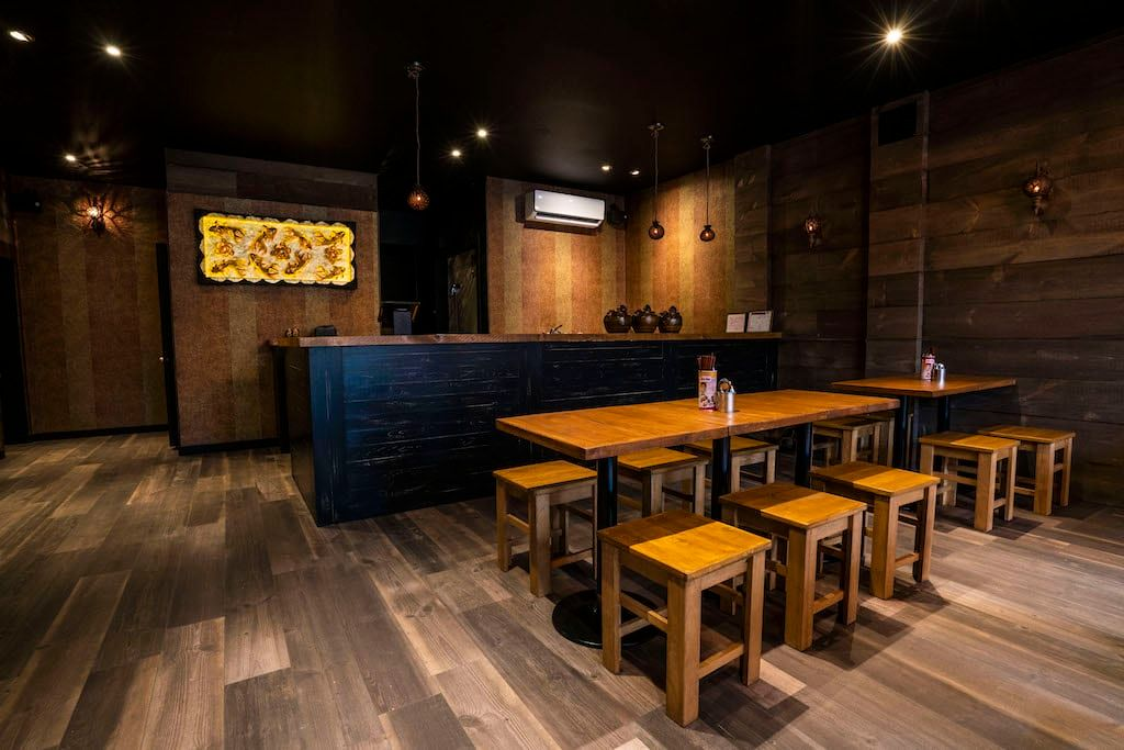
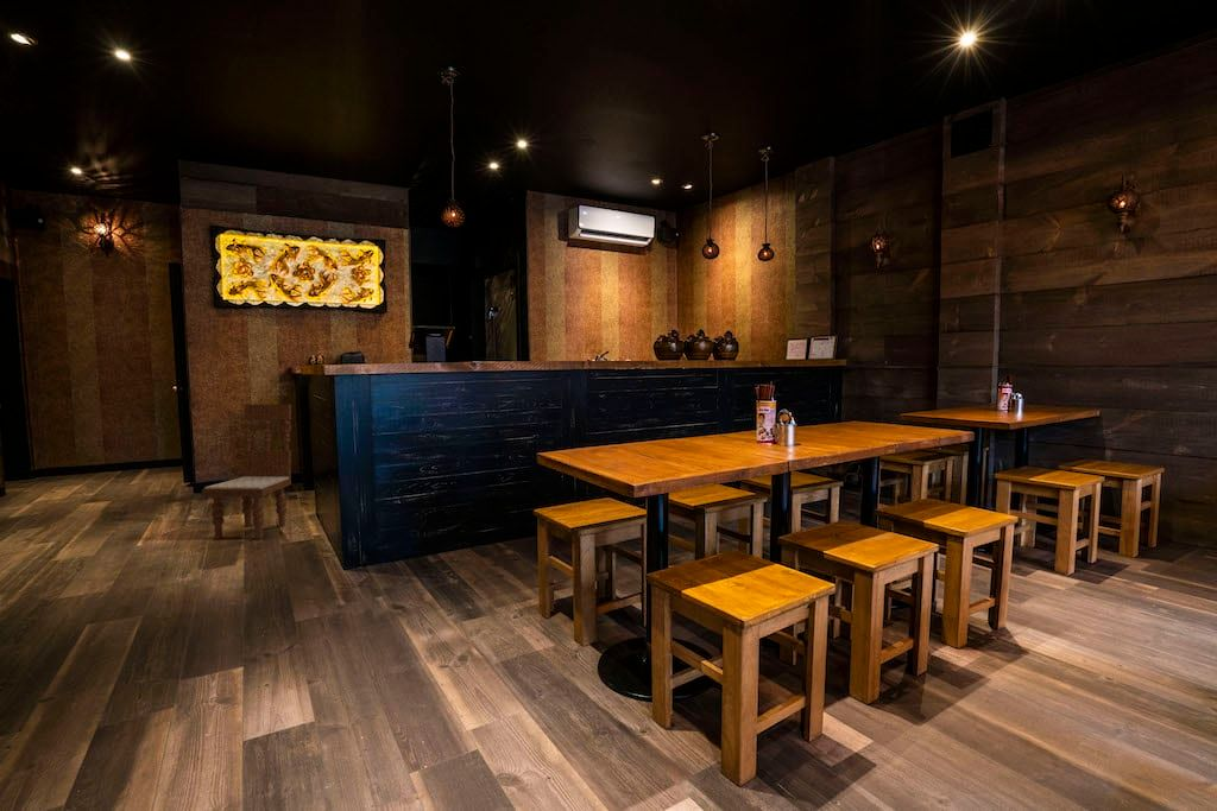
+ dining chair [201,404,292,540]
